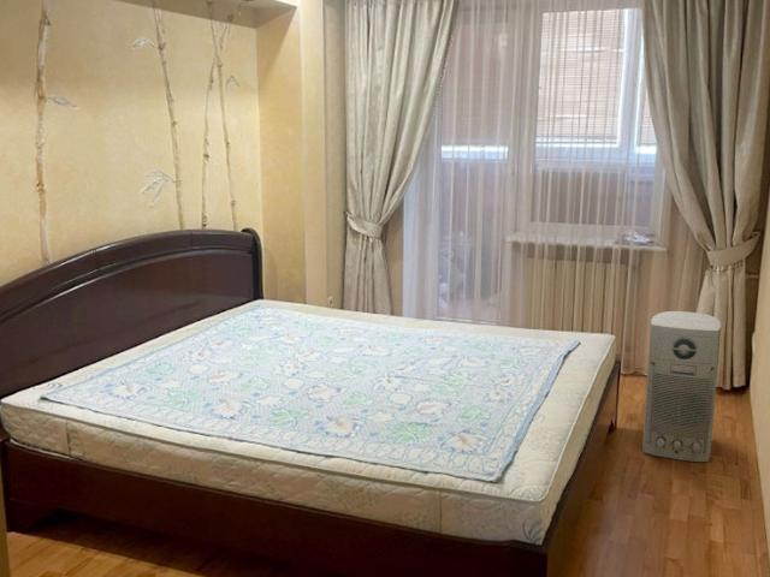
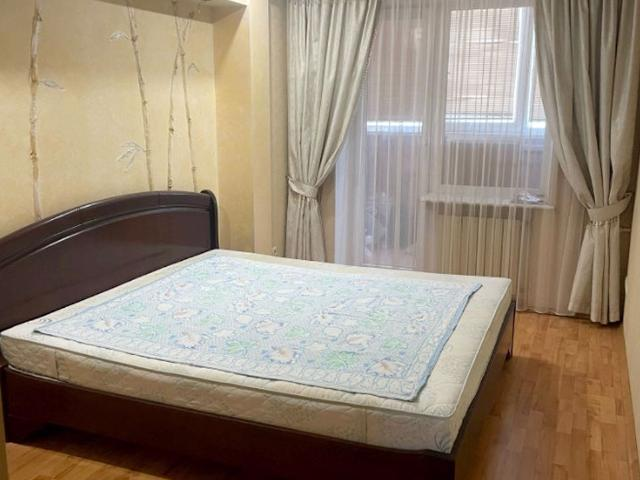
- air purifier [641,310,722,463]
